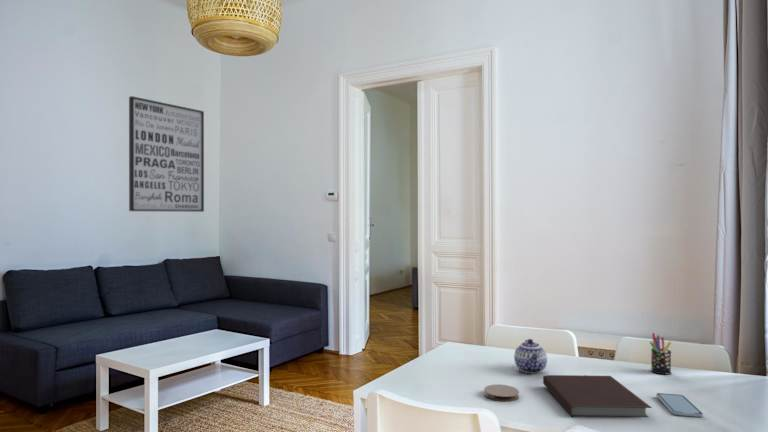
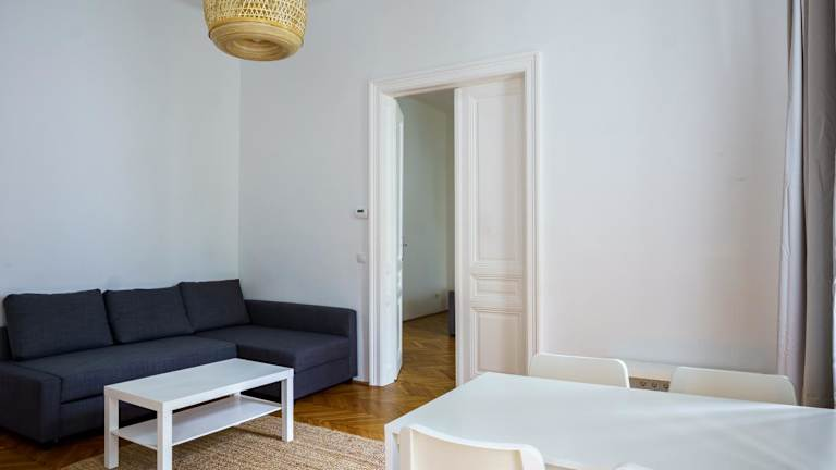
- notebook [542,374,653,418]
- coaster [483,383,520,402]
- smartphone [655,392,704,418]
- pen holder [649,332,672,375]
- teapot [513,338,548,375]
- wall art [128,95,205,213]
